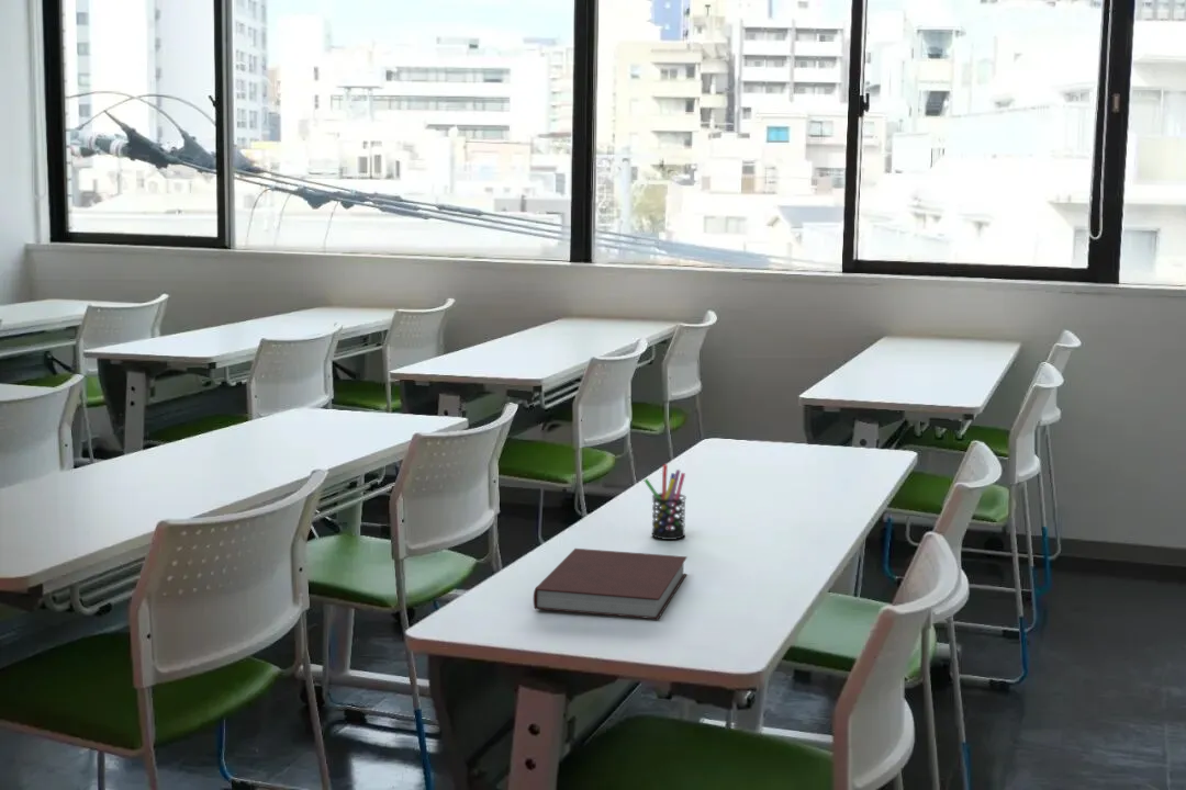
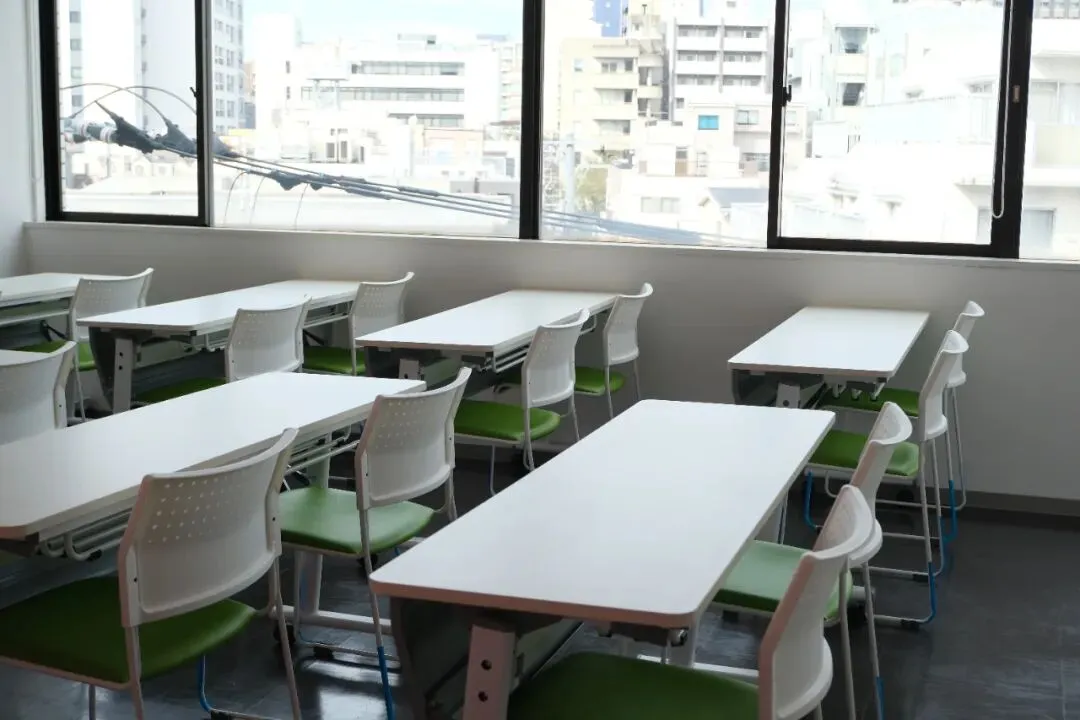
- notebook [533,548,689,620]
- pen holder [644,463,687,541]
